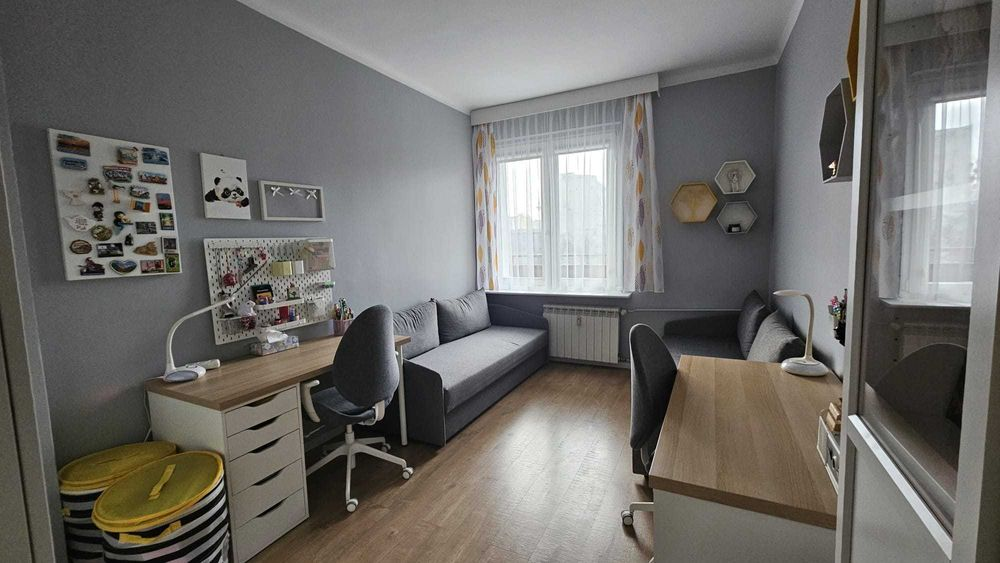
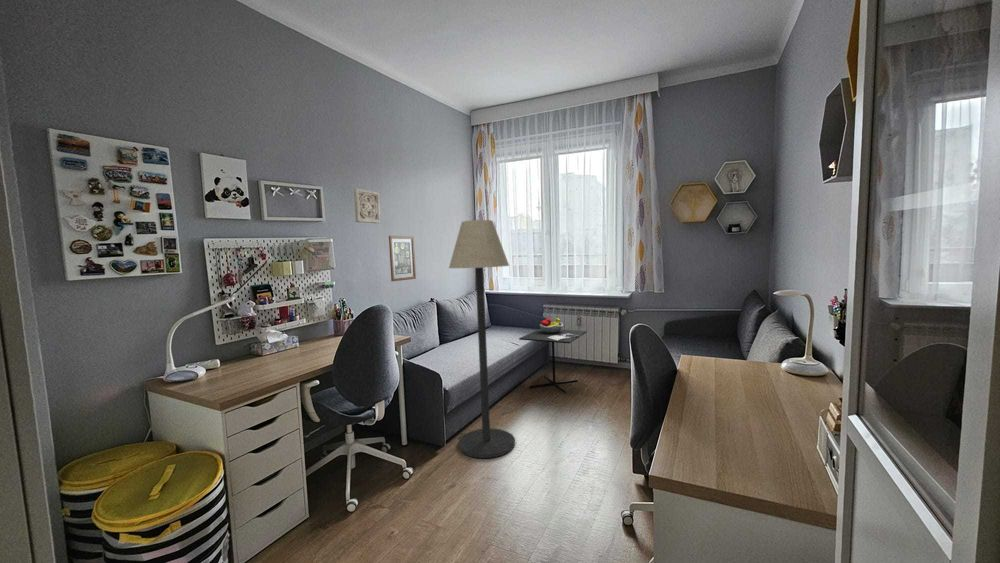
+ wall art [388,235,417,282]
+ floor lamp [448,219,516,459]
+ wall ornament [353,187,381,224]
+ kitchen table [518,317,588,394]
